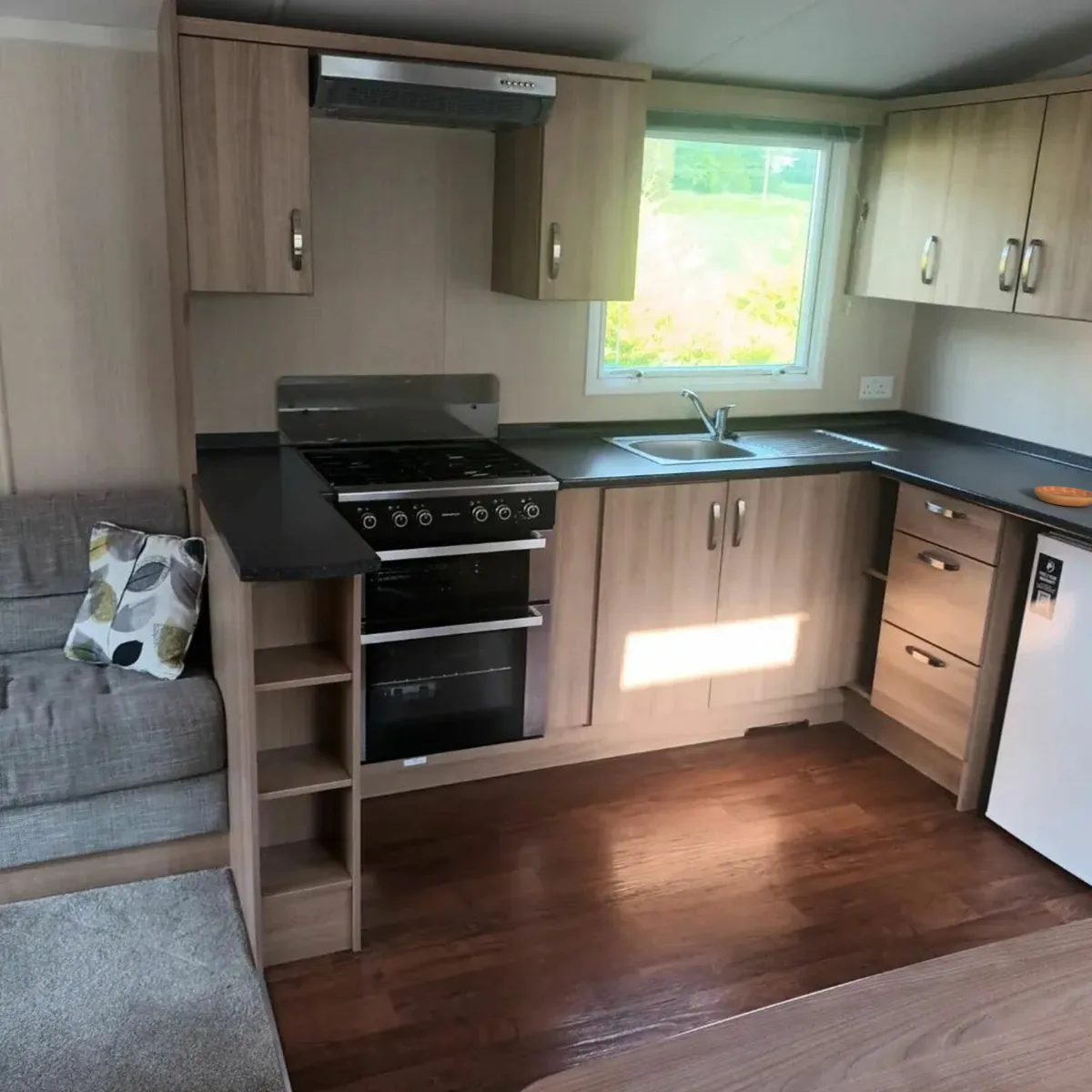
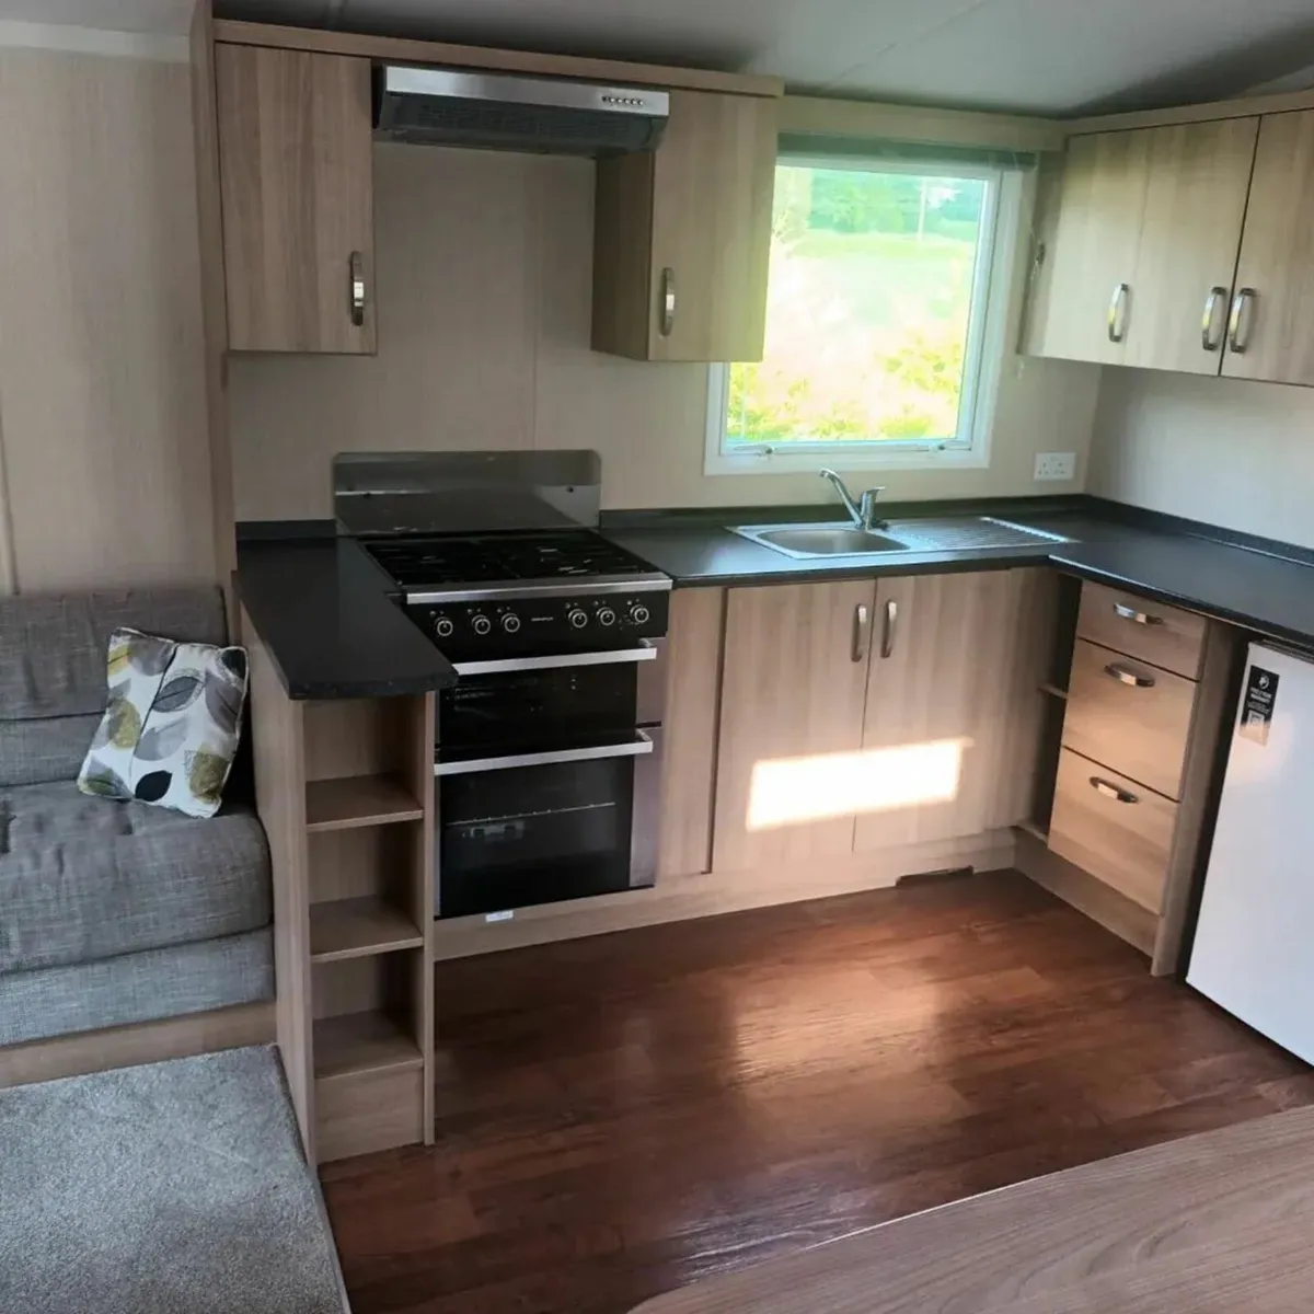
- saucer [1034,485,1092,507]
